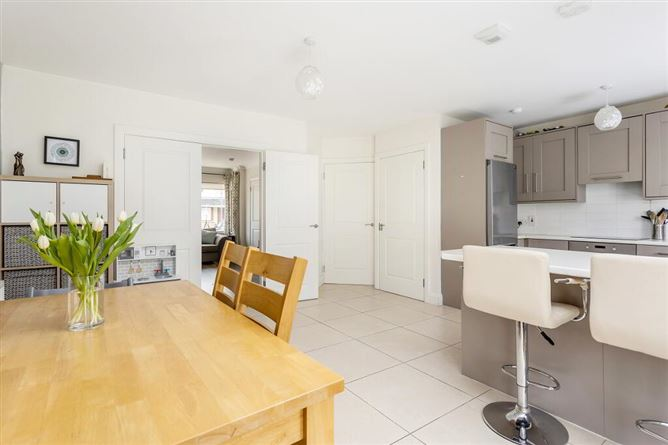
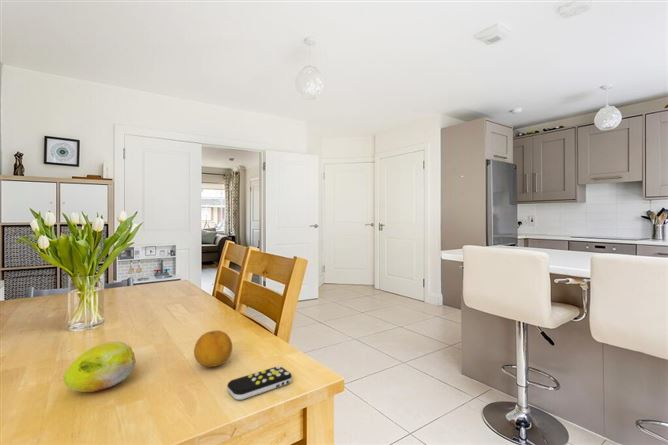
+ remote control [226,365,293,401]
+ fruit [193,329,233,368]
+ fruit [62,340,137,393]
